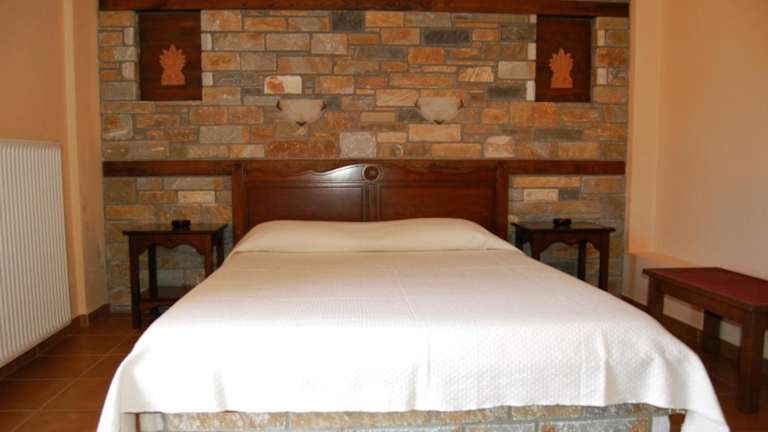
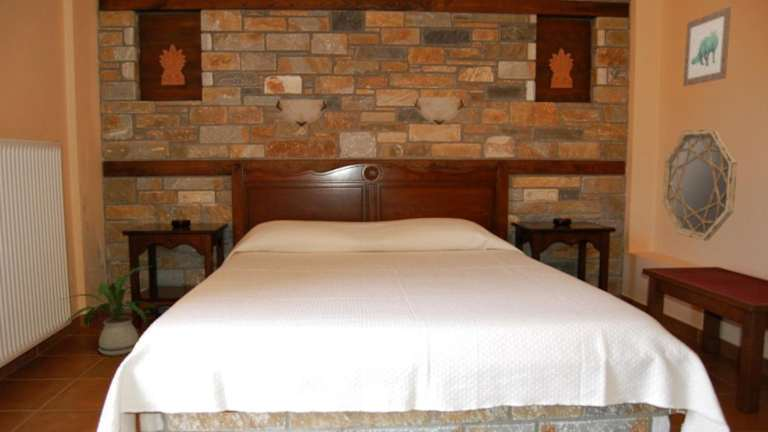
+ wall art [682,6,732,87]
+ home mirror [662,128,738,241]
+ house plant [60,265,159,357]
